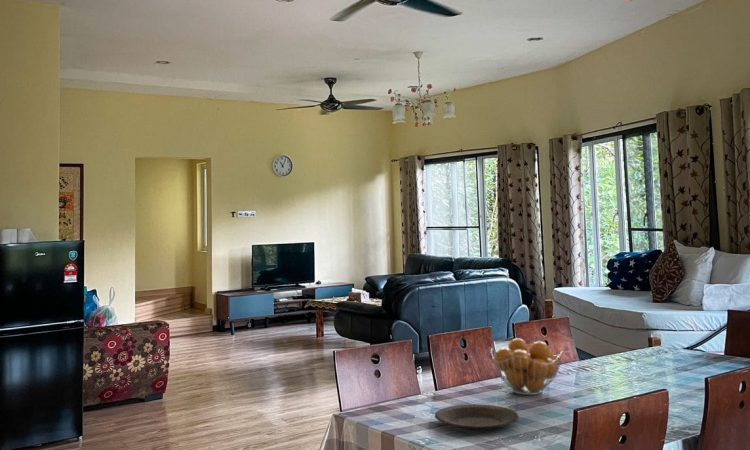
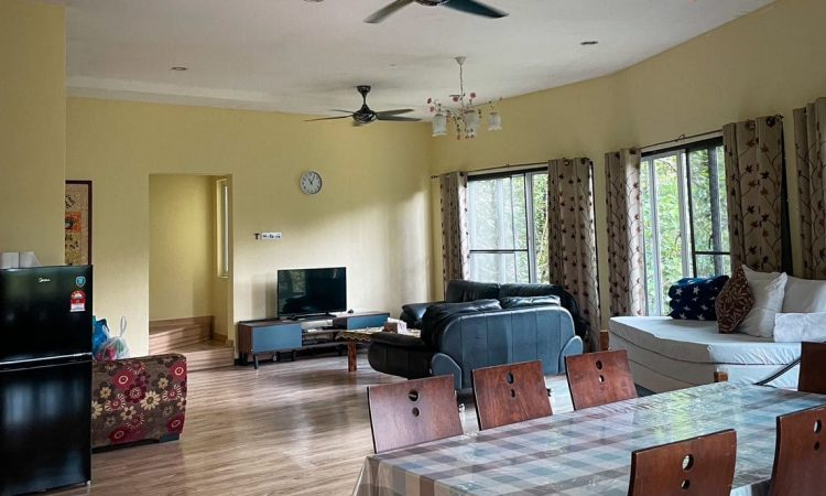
- fruit basket [490,337,563,396]
- plate [434,403,520,431]
